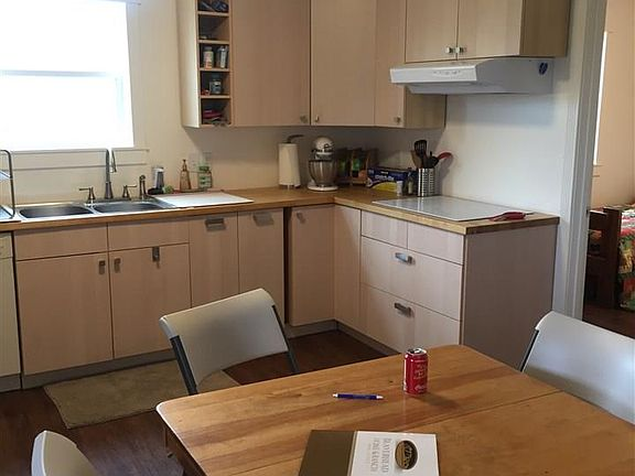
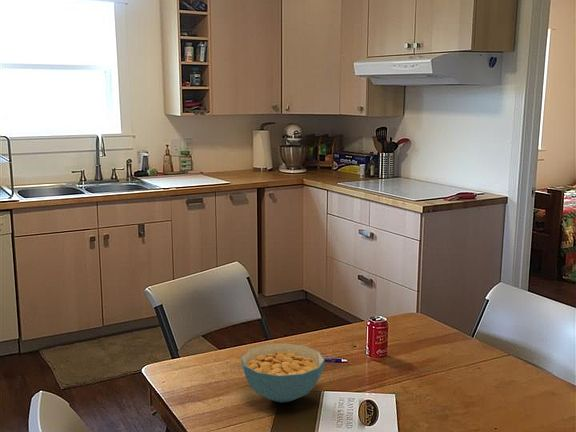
+ cereal bowl [240,342,326,403]
